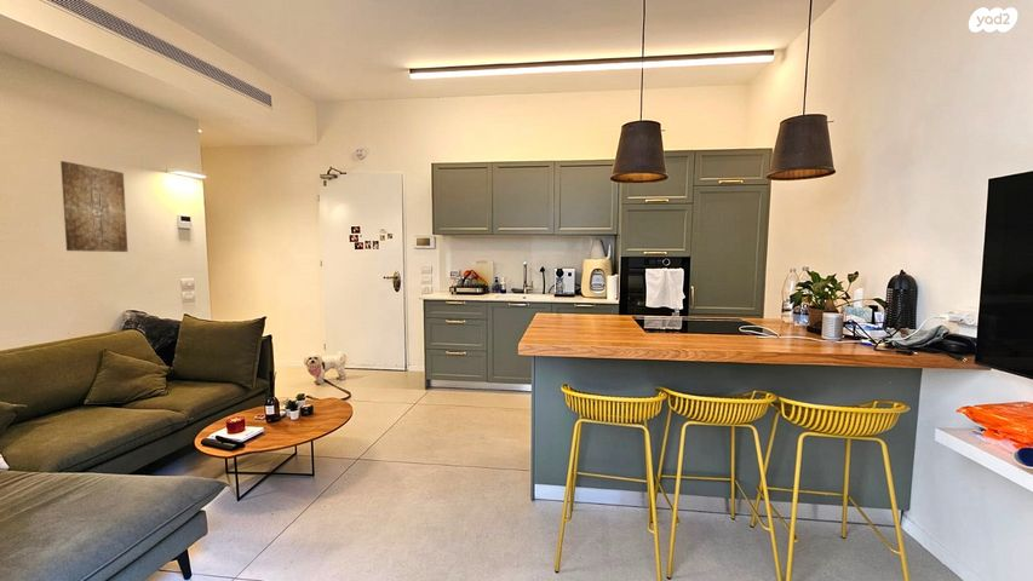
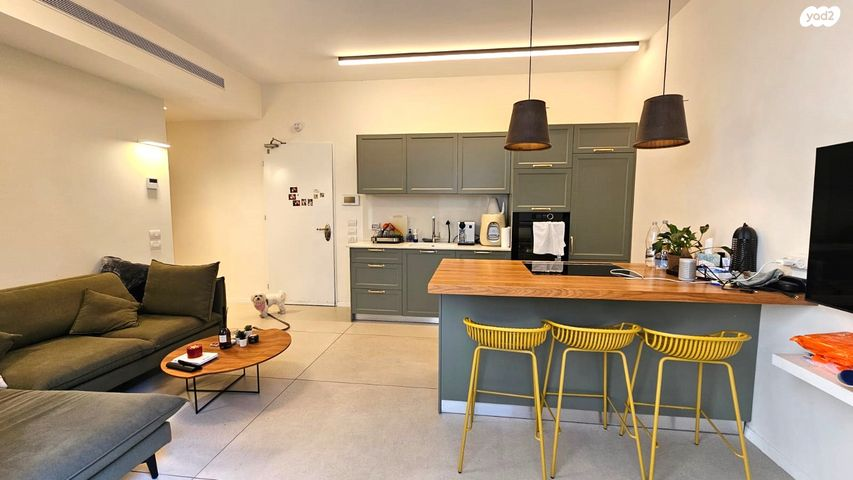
- wall art [59,160,128,253]
